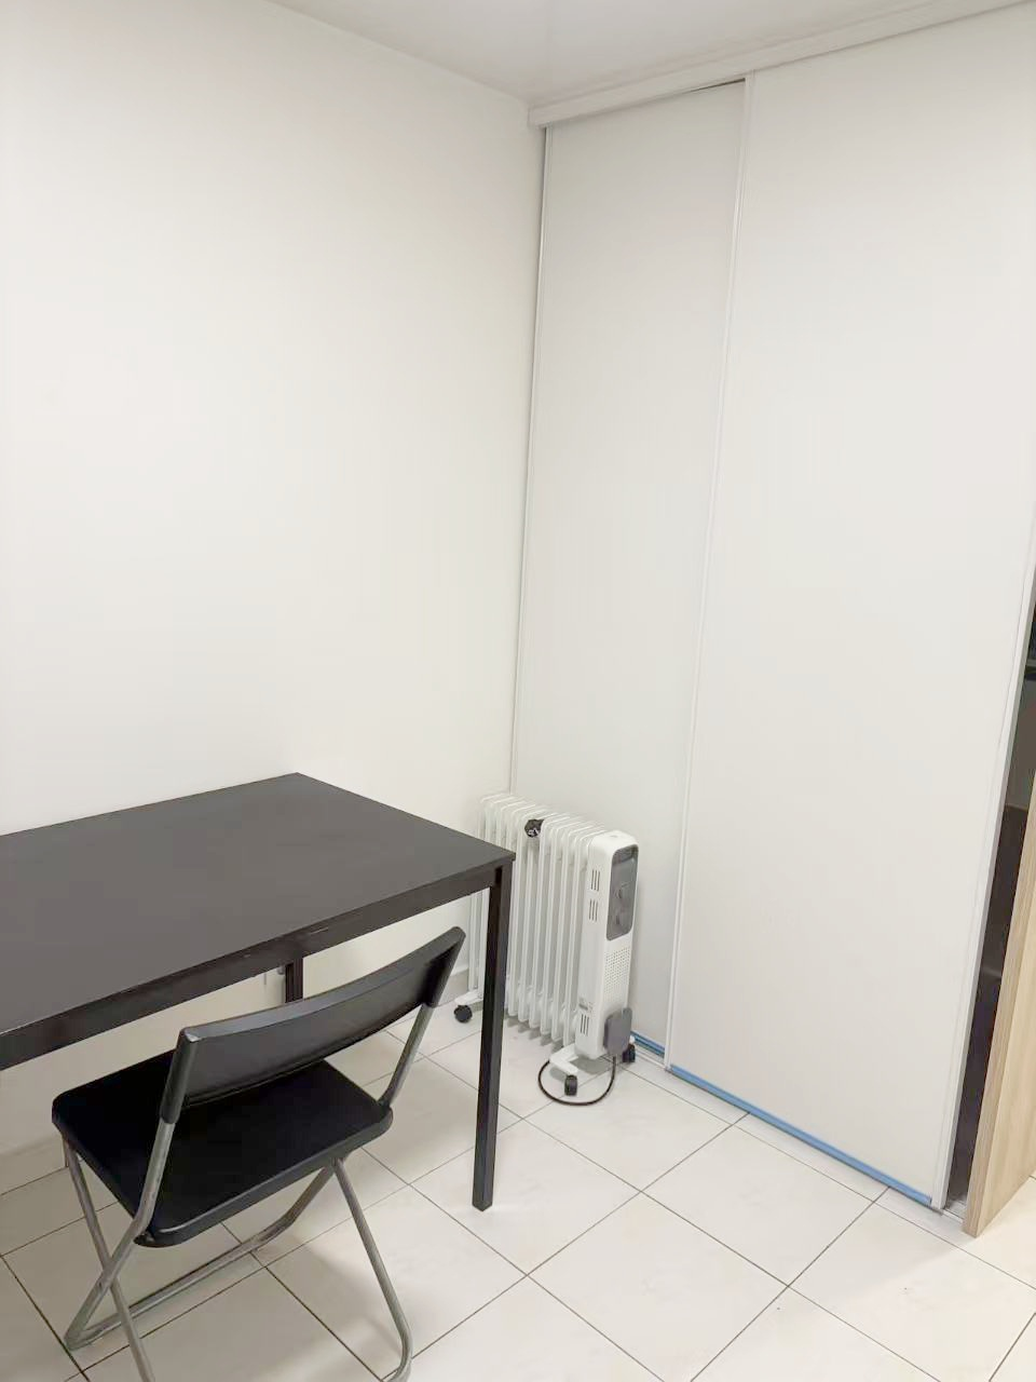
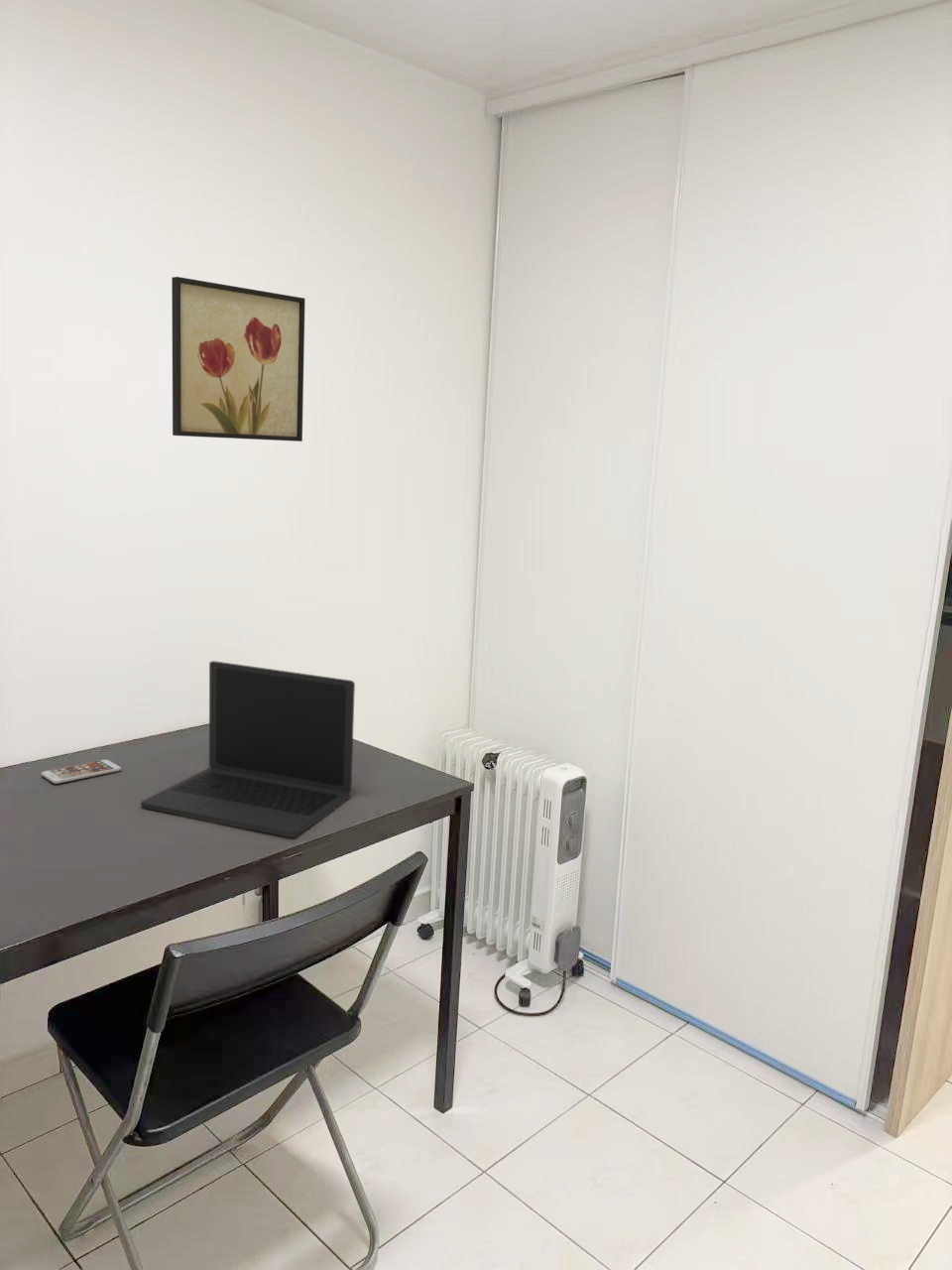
+ laptop [140,660,356,838]
+ smartphone [41,759,122,785]
+ wall art [171,276,306,443]
